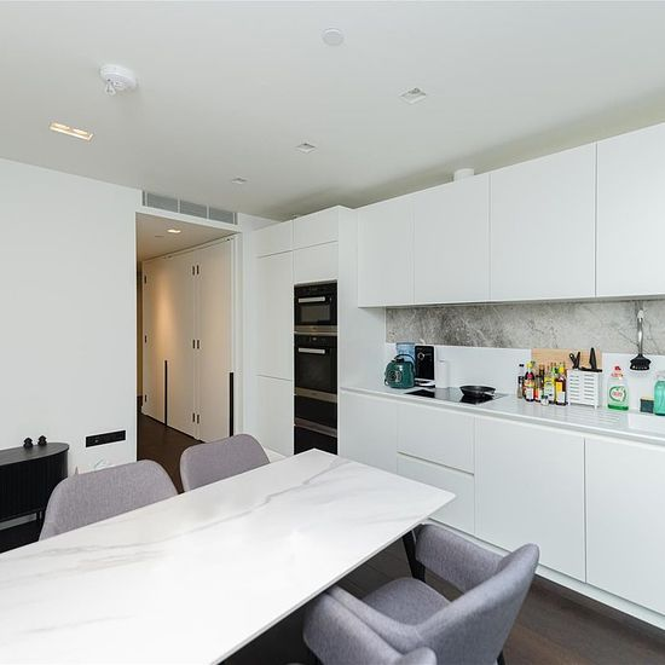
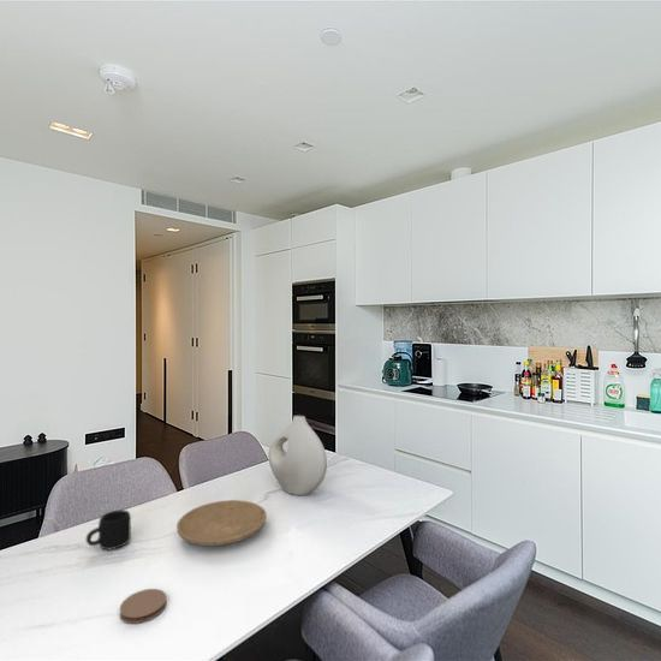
+ coaster [119,588,168,625]
+ plate [175,499,268,547]
+ vase [267,415,328,496]
+ mug [85,508,132,550]
